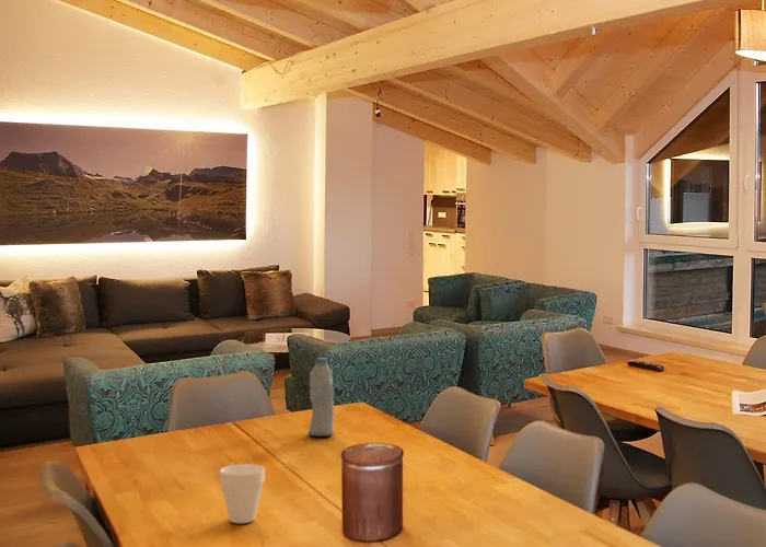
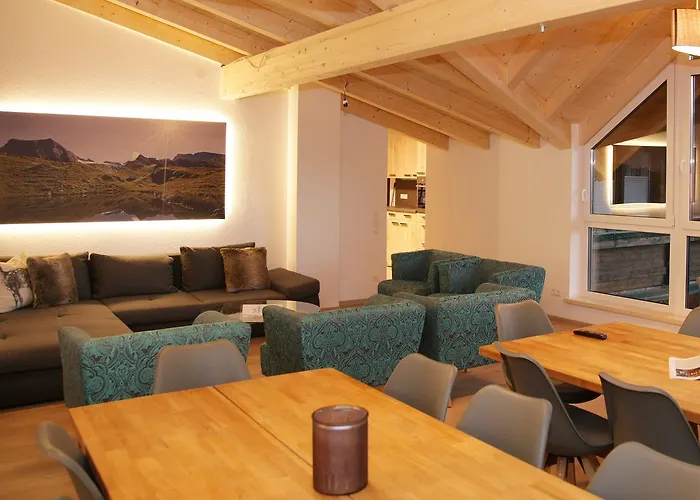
- water bottle [307,357,335,438]
- cup [219,463,266,524]
